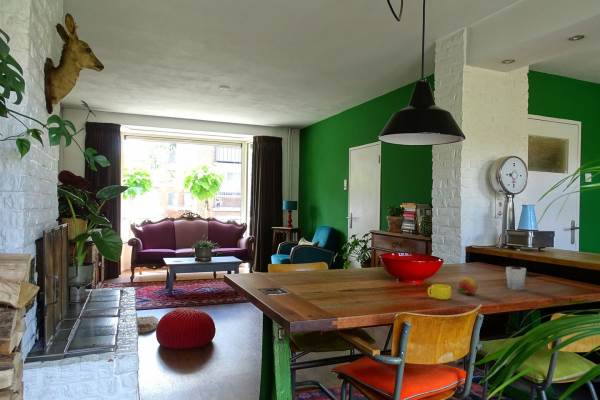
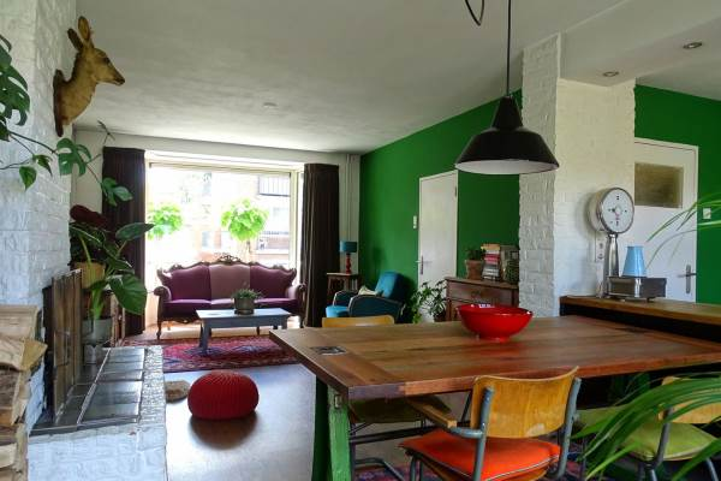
- cup [505,266,527,292]
- cup [427,283,452,301]
- fruit [456,276,479,295]
